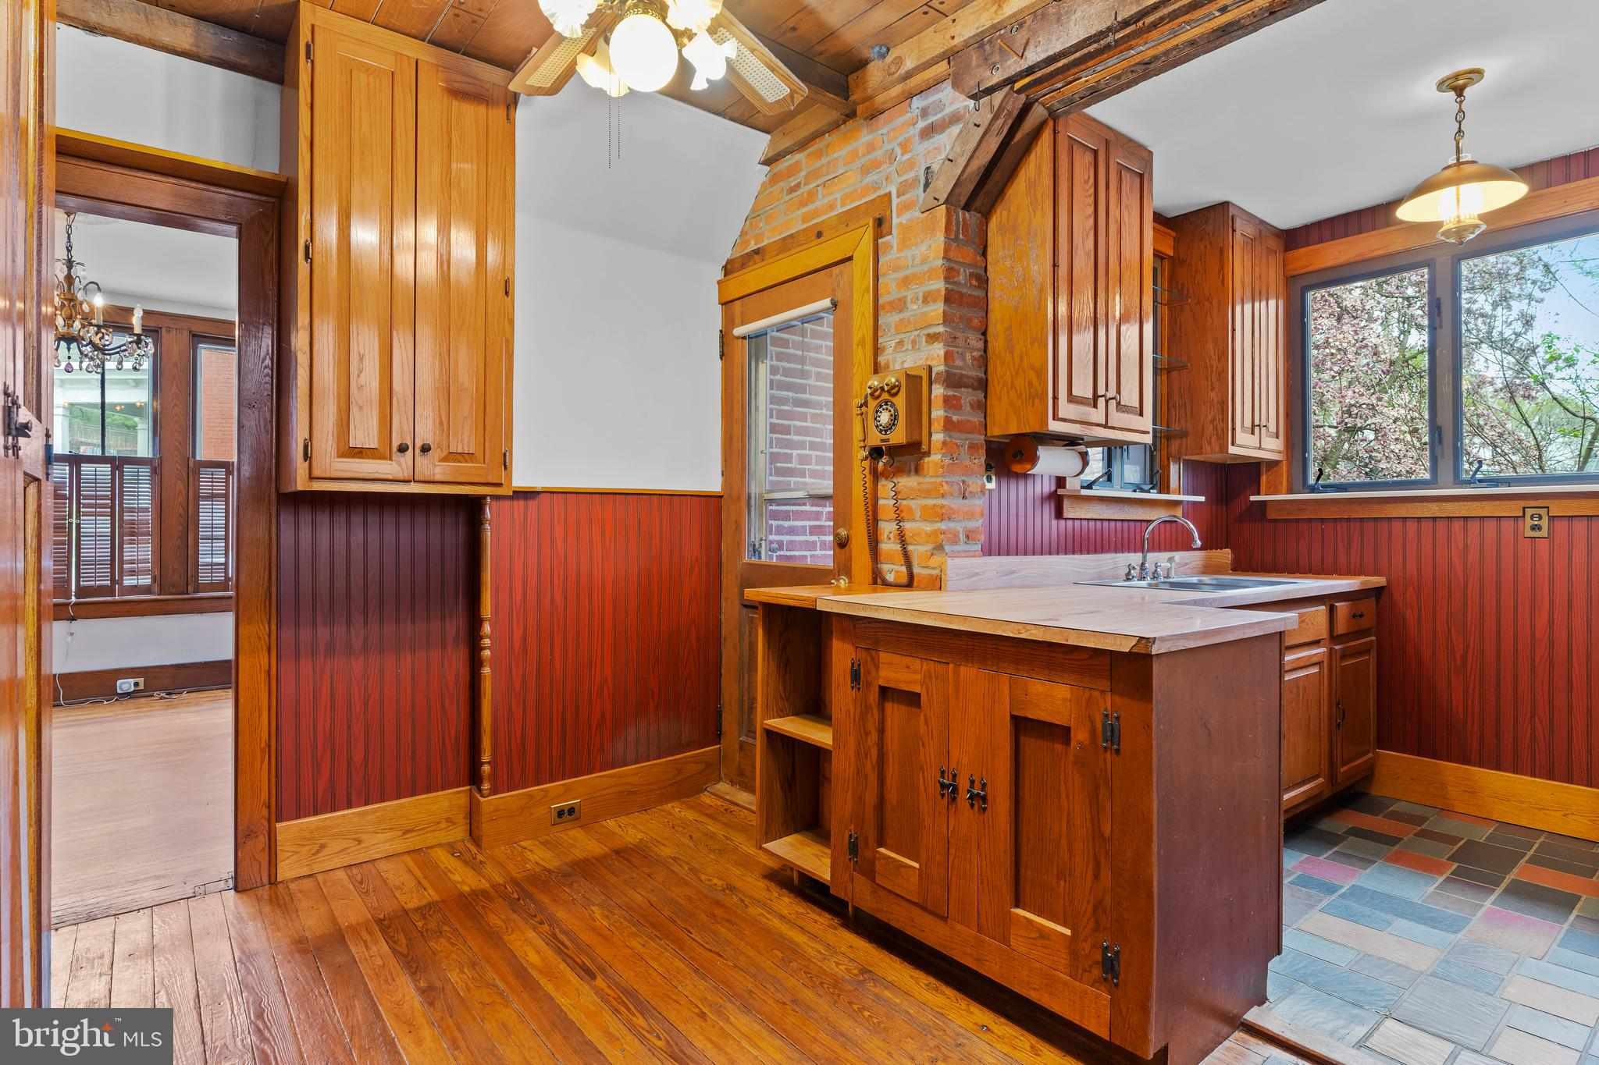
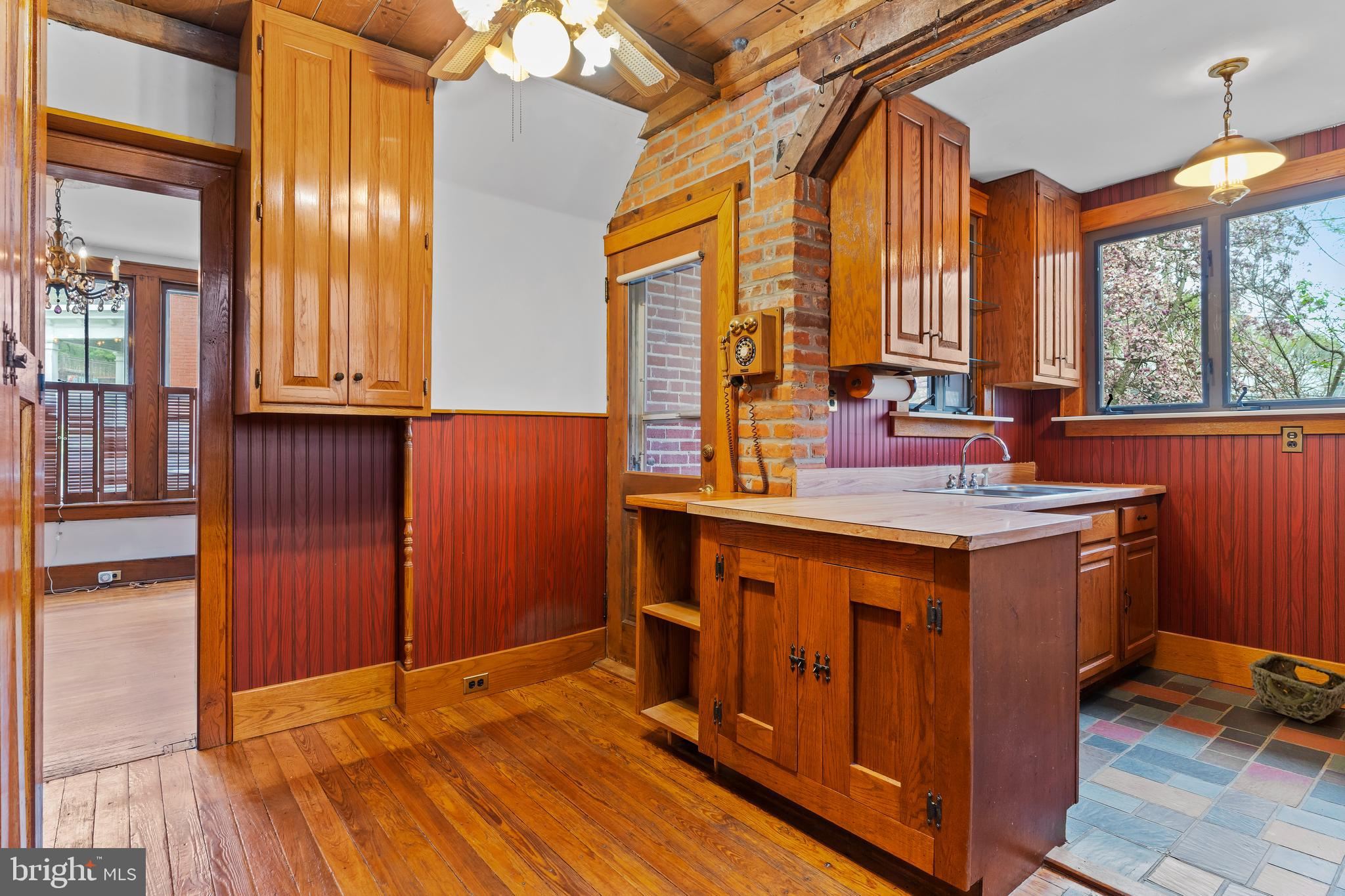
+ woven basket [1248,653,1345,724]
